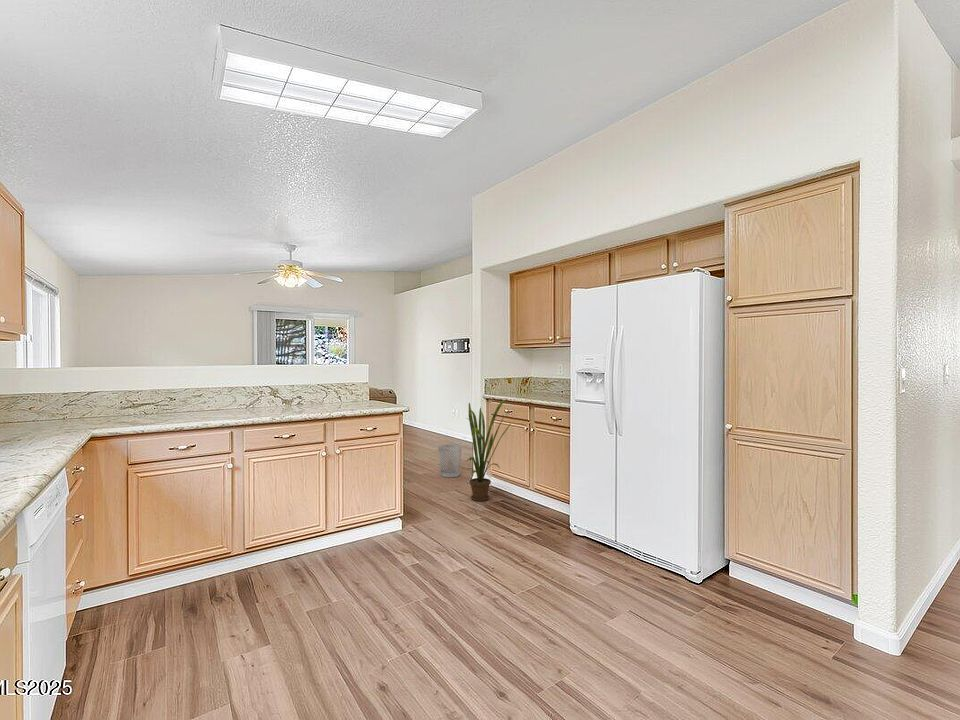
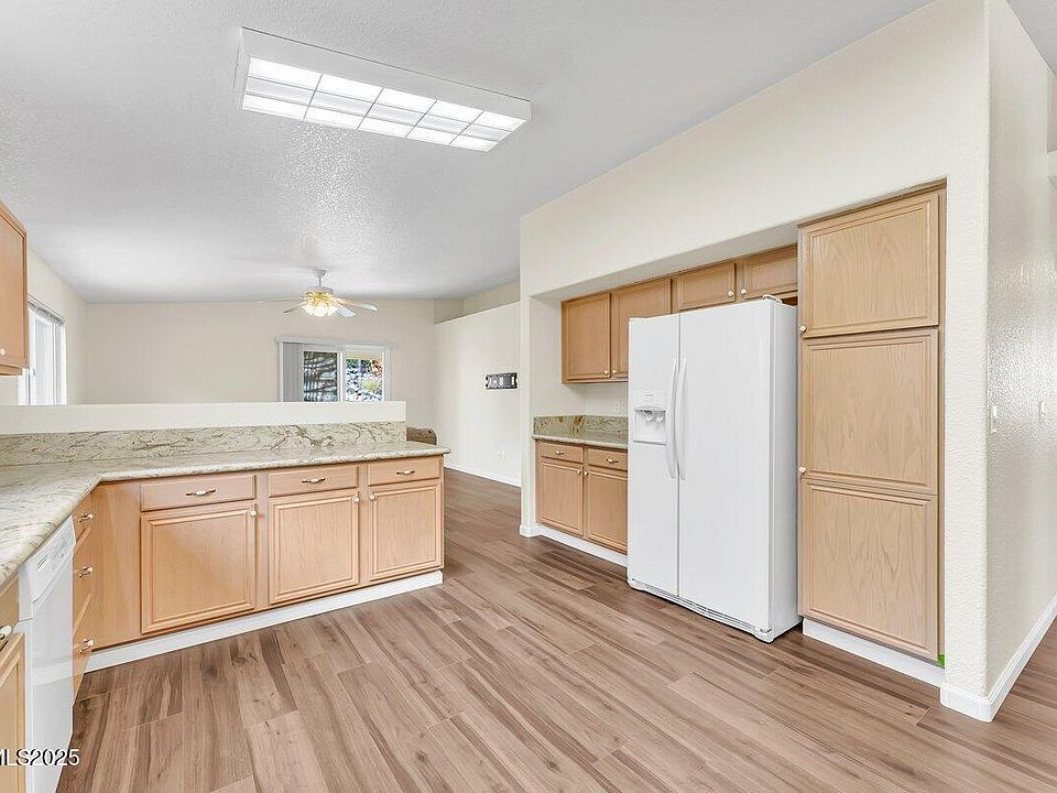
- wastebasket [437,443,463,478]
- house plant [462,399,515,502]
